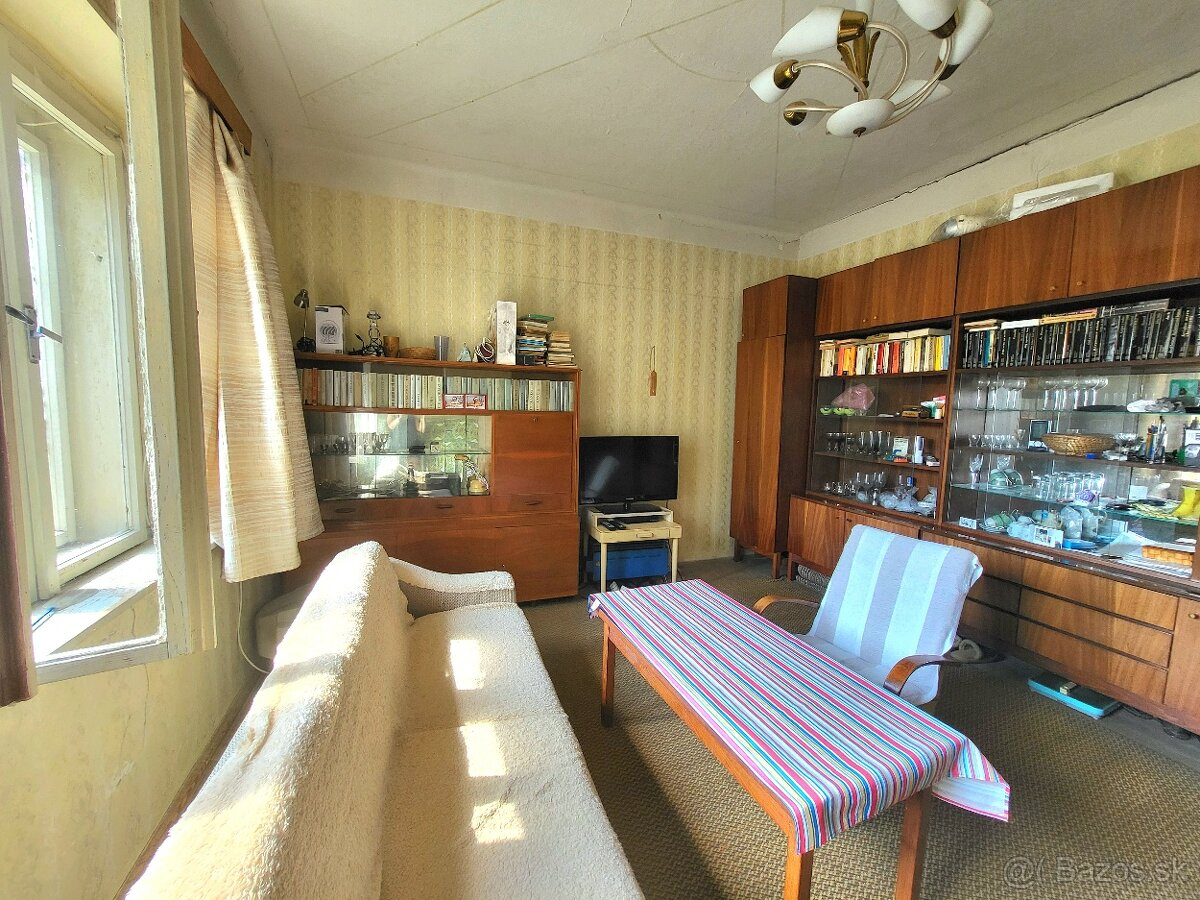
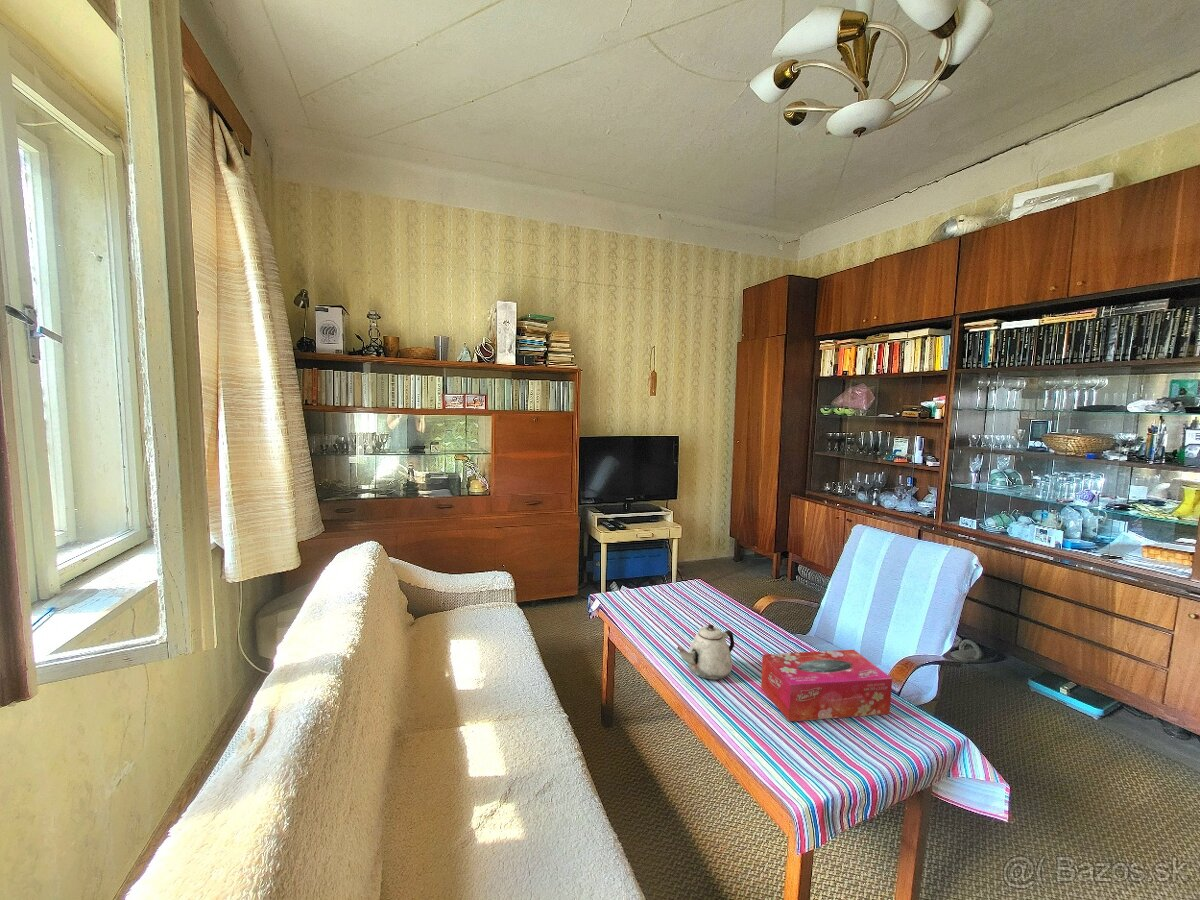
+ teapot [676,624,735,681]
+ tissue box [760,649,893,722]
